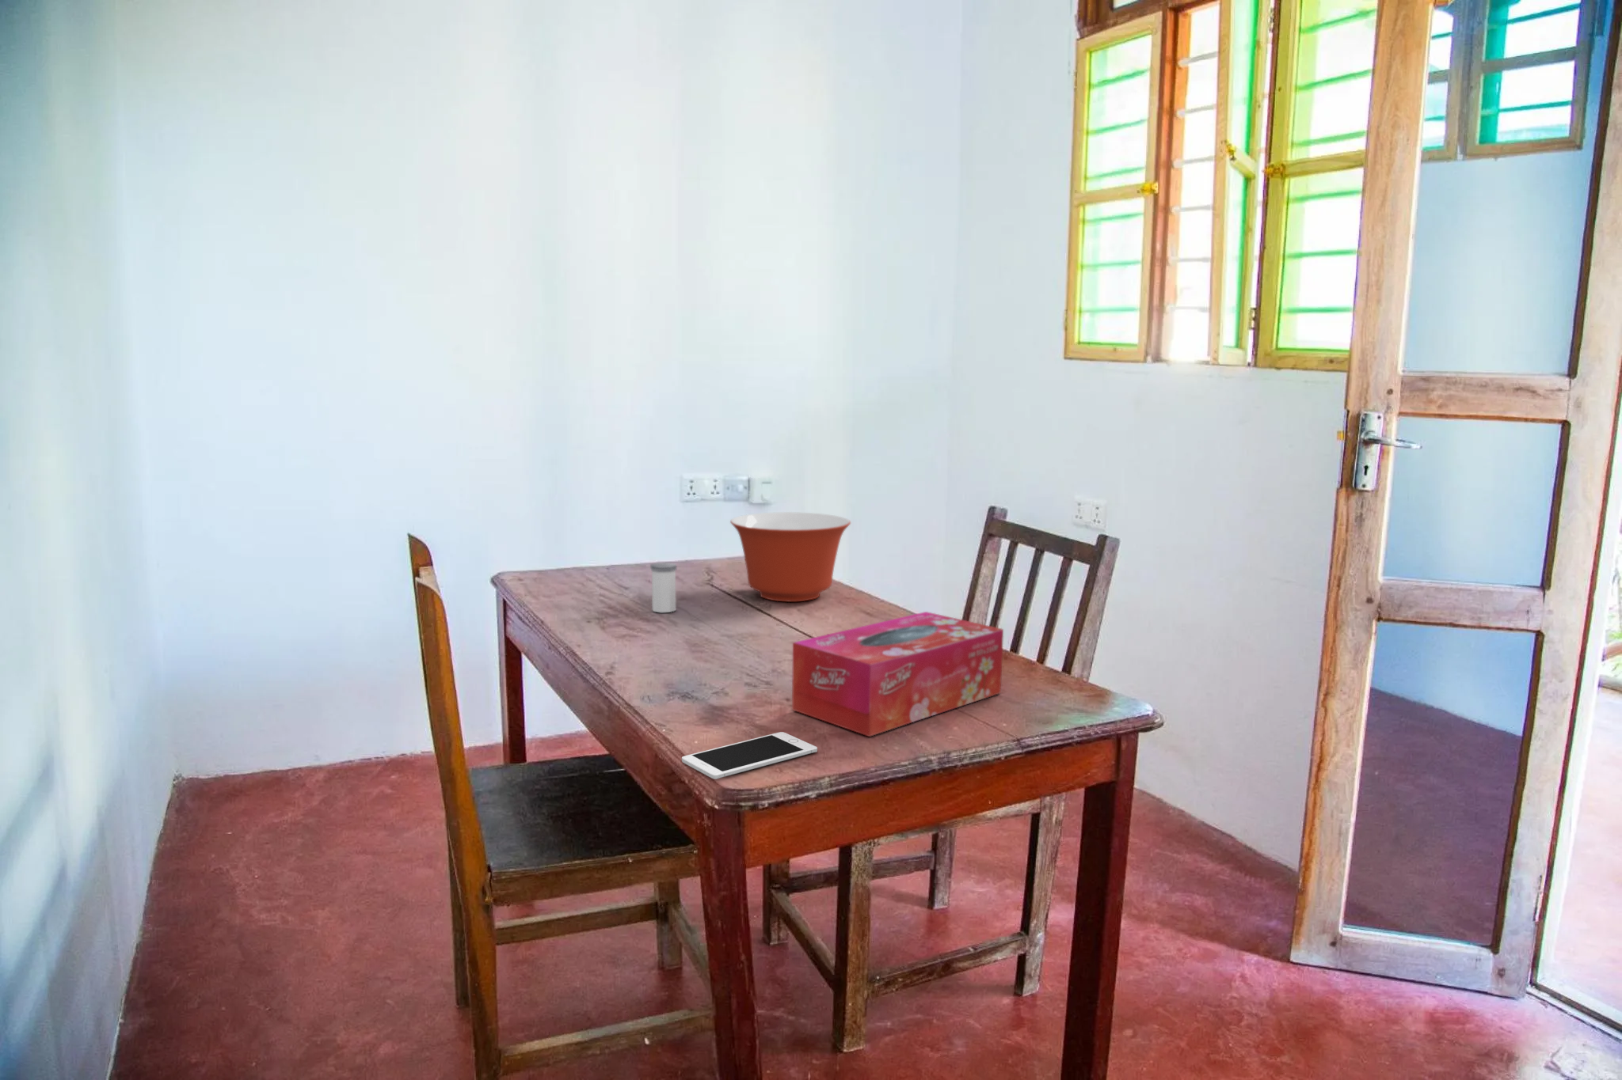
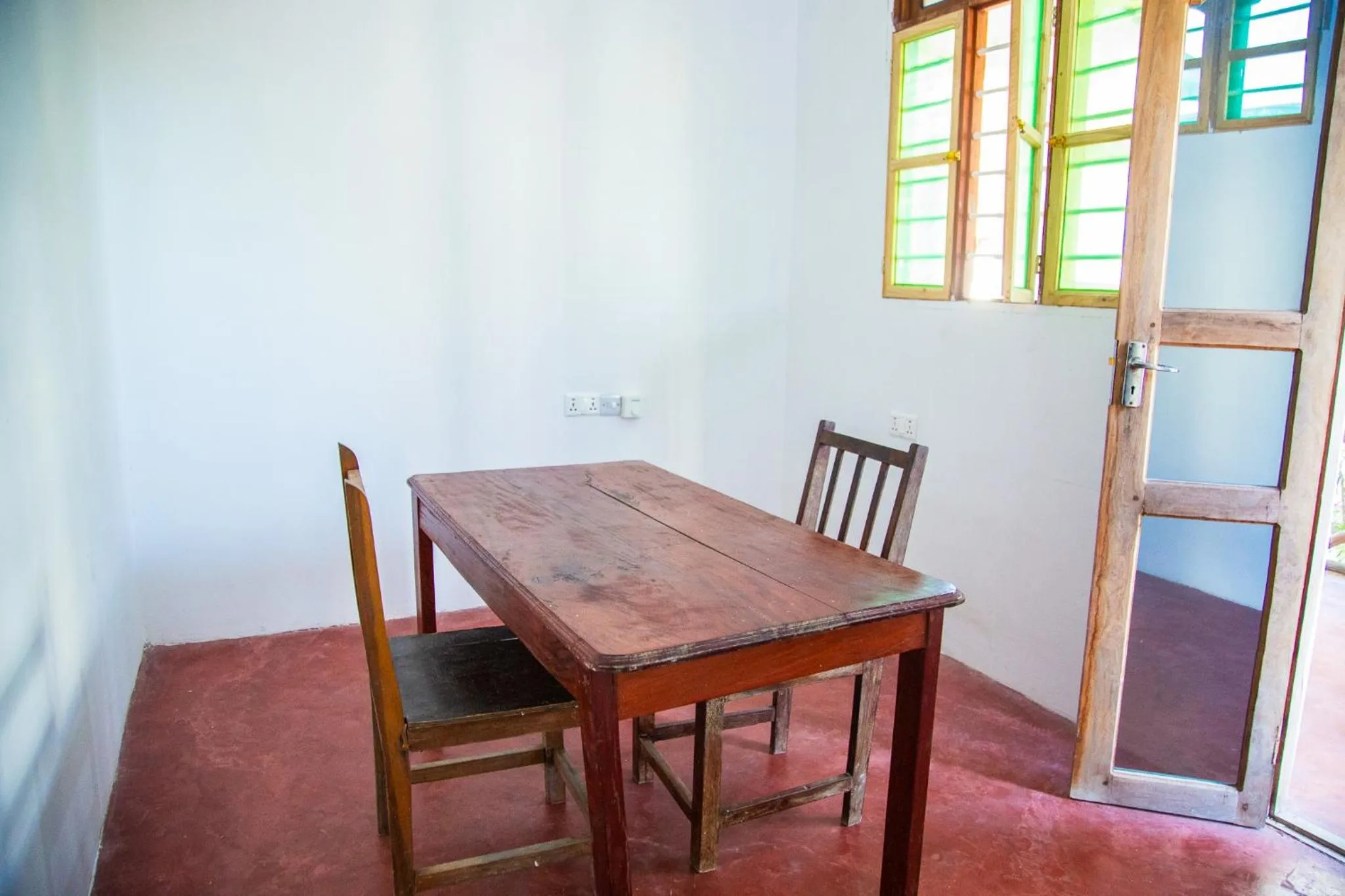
- mixing bowl [730,511,851,603]
- salt shaker [650,562,678,614]
- cell phone [681,732,818,780]
- tissue box [791,611,1005,738]
